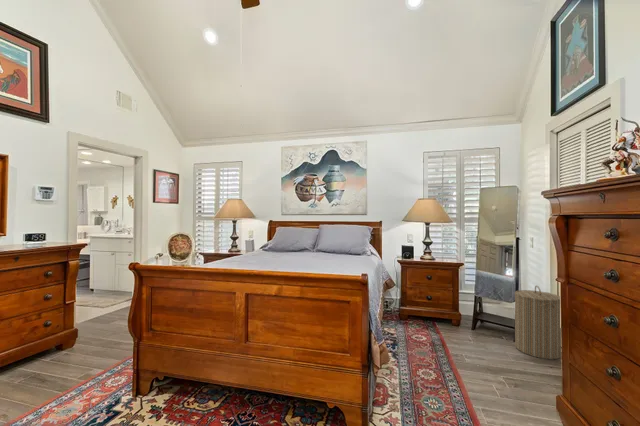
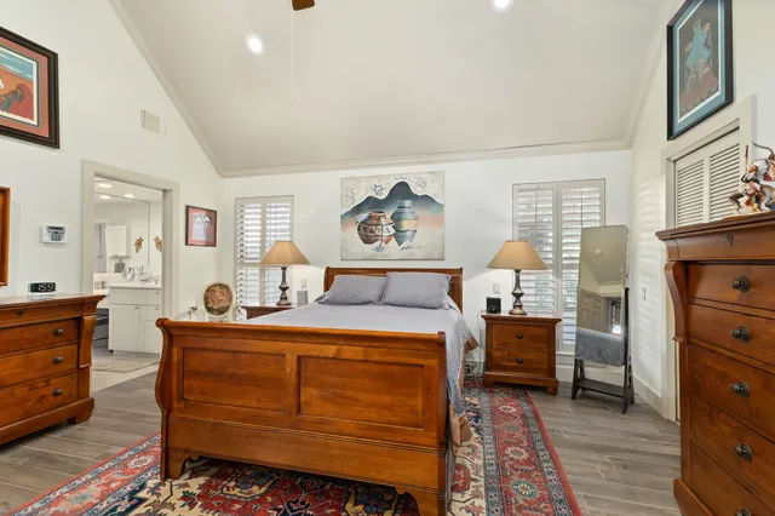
- laundry hamper [514,285,562,360]
